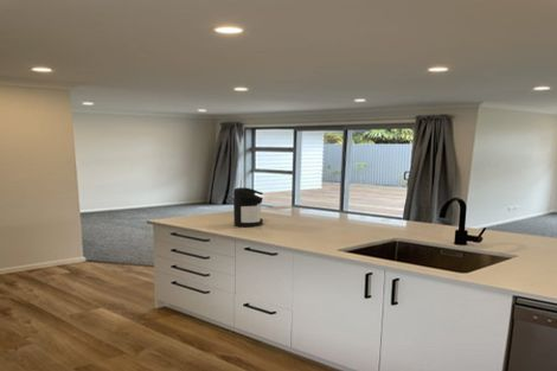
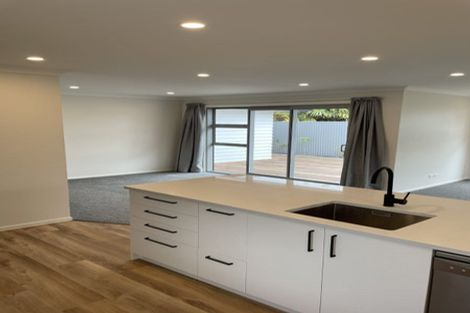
- coffee maker [232,186,265,229]
